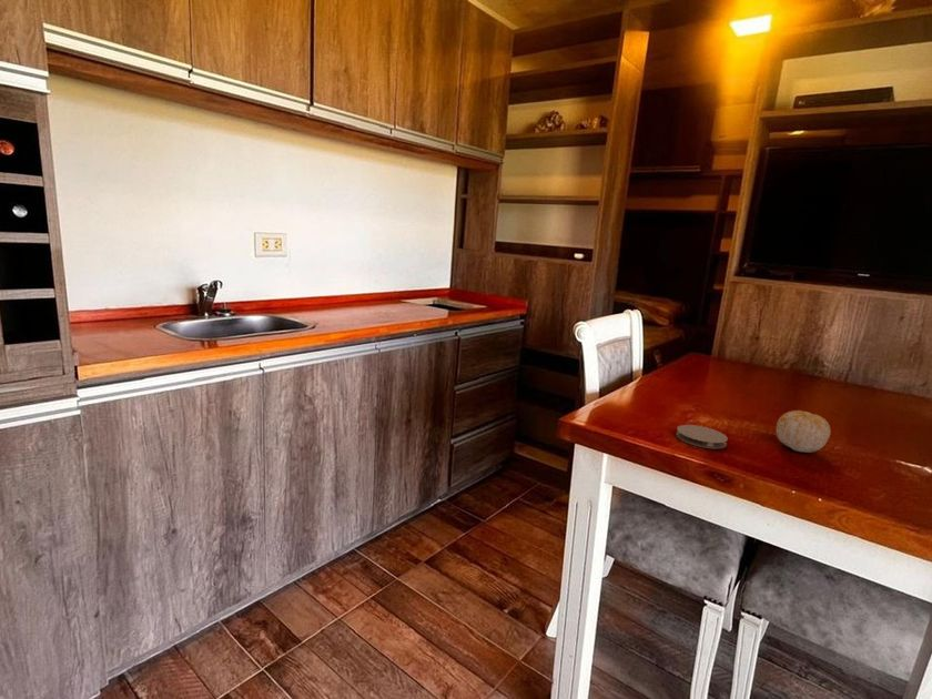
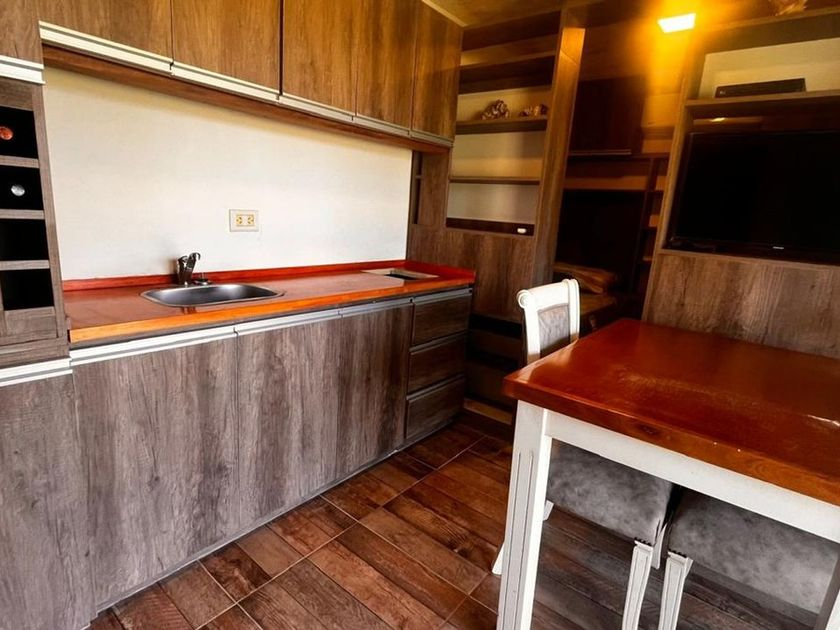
- coaster [675,424,729,449]
- fruit [776,409,831,454]
